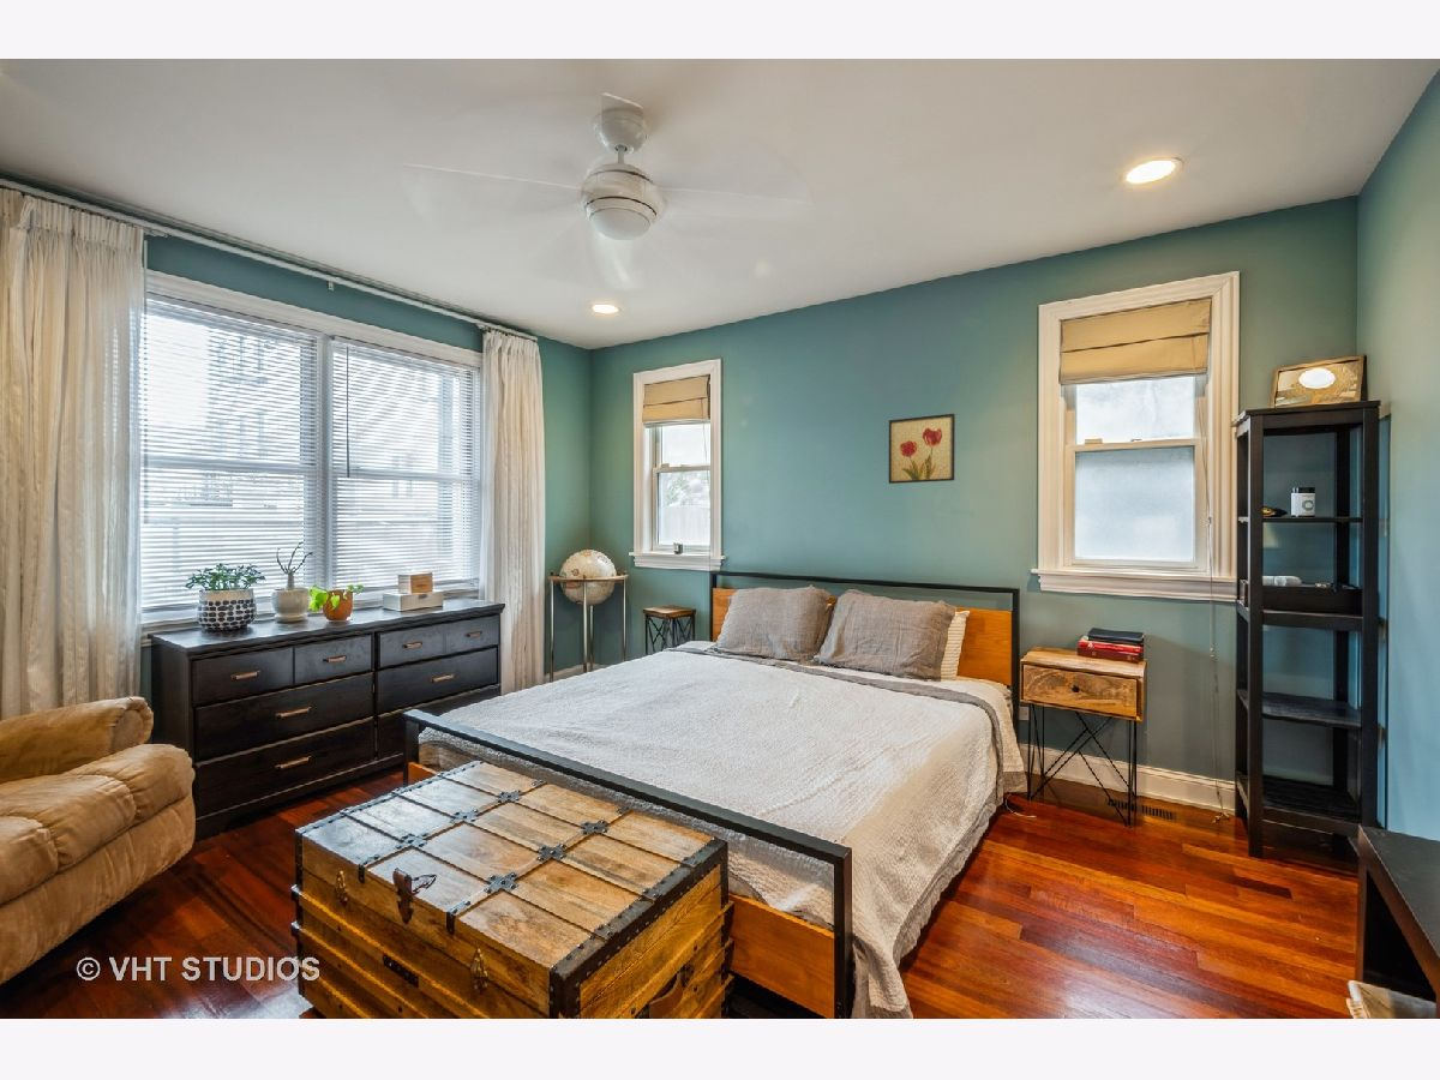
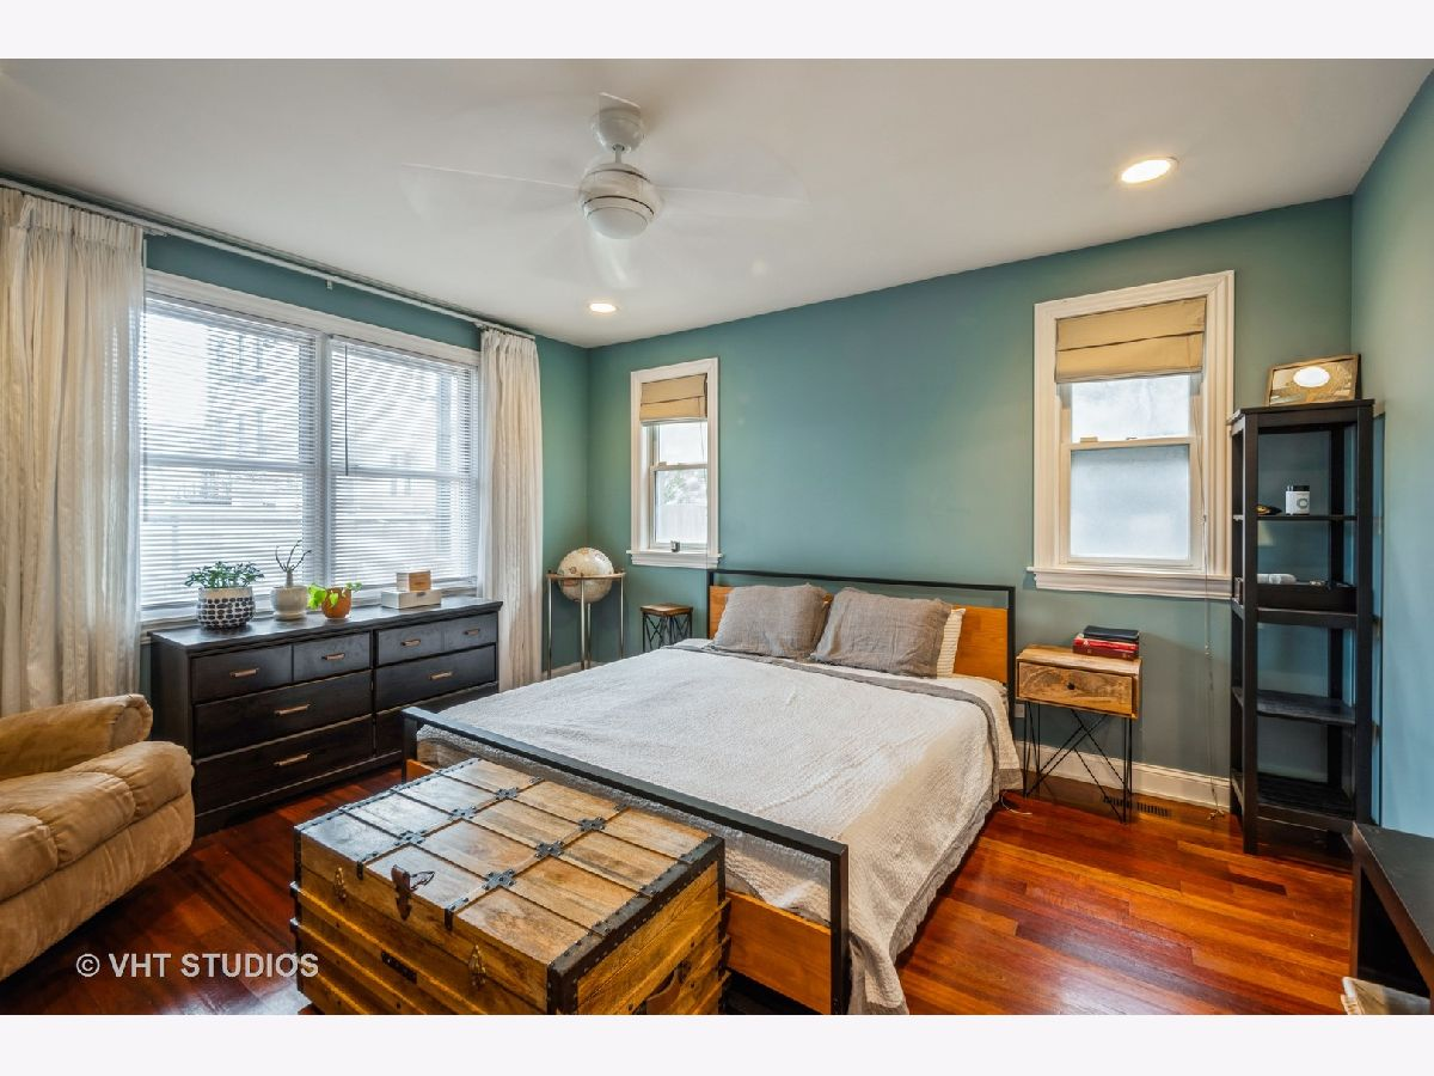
- wall art [888,413,956,485]
